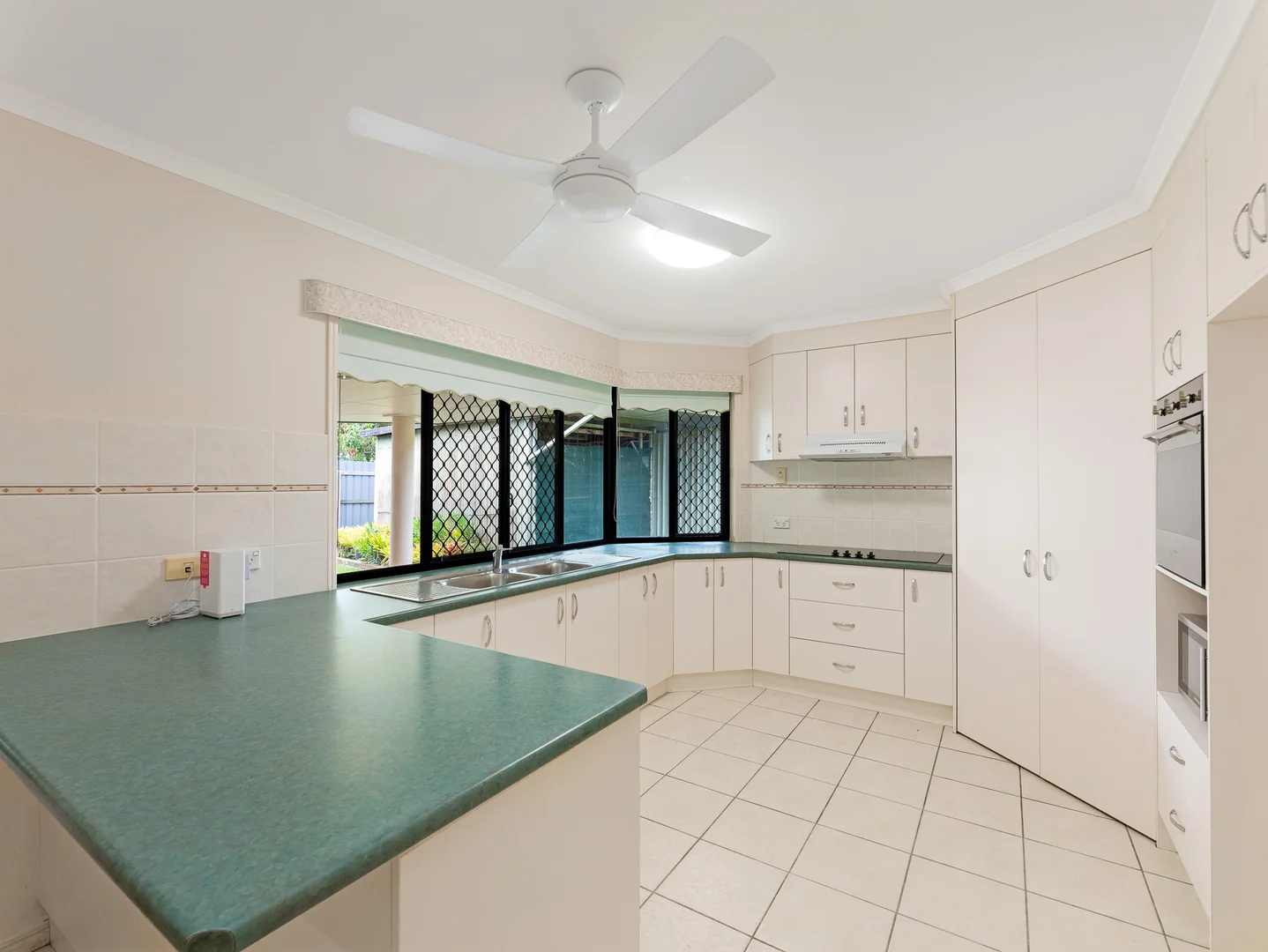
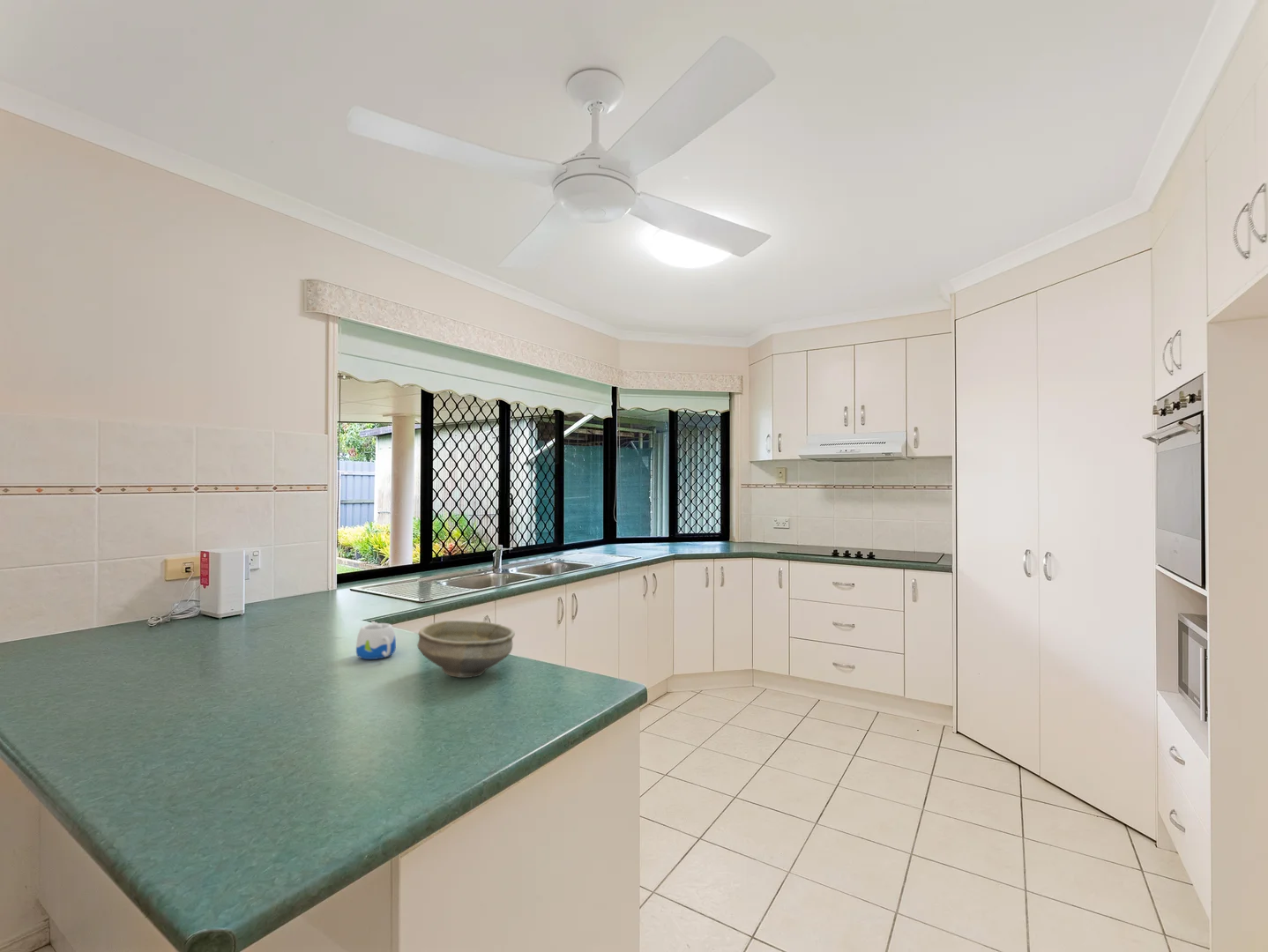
+ mug [355,620,397,660]
+ bowl [416,620,516,679]
